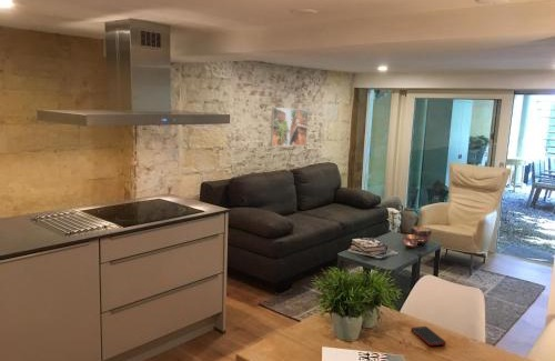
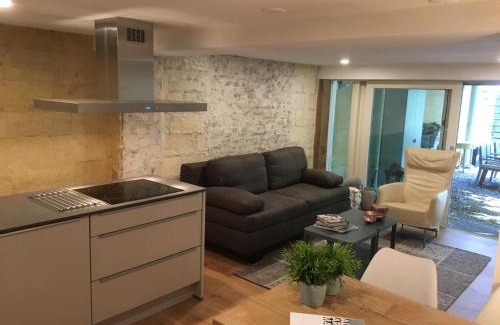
- cell phone [410,325,447,347]
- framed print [270,107,310,147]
